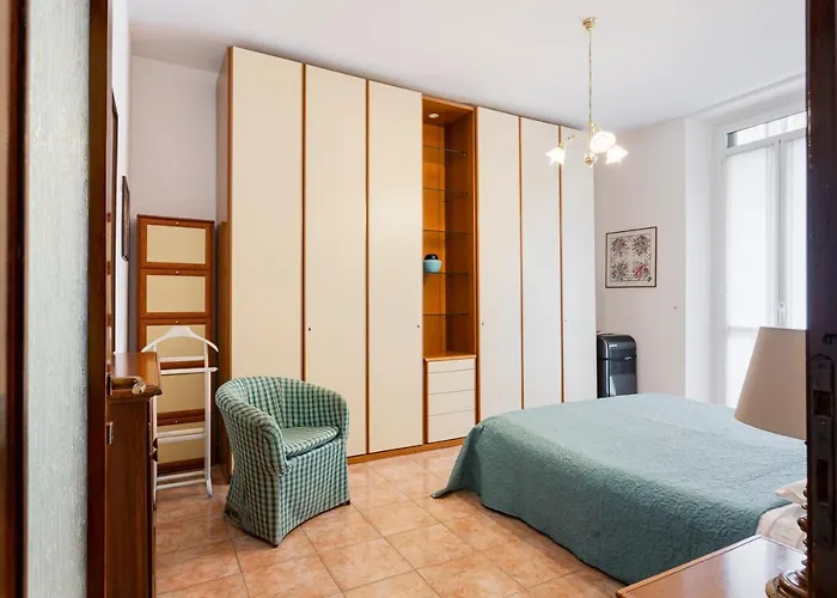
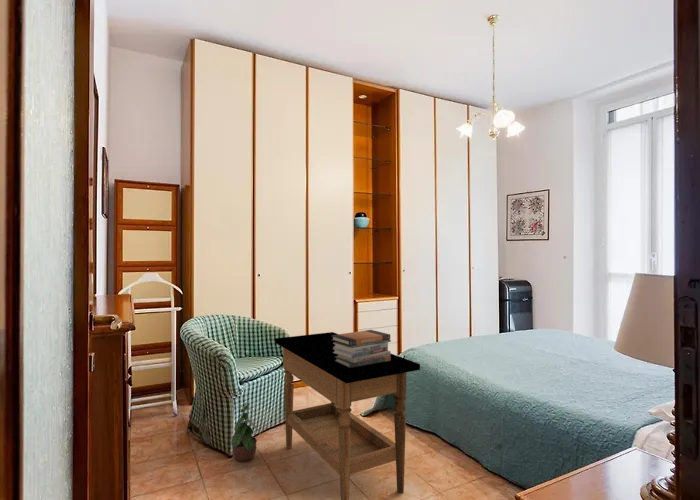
+ book stack [331,329,392,368]
+ side table [274,331,421,500]
+ potted plant [230,400,263,463]
